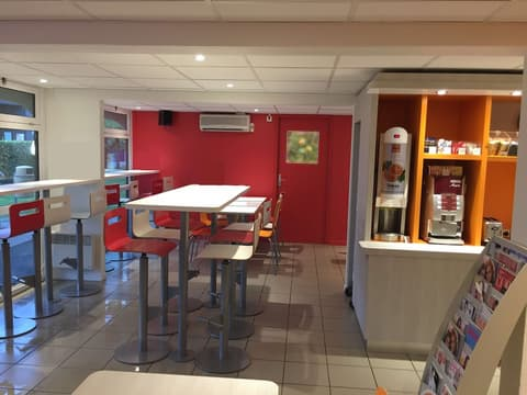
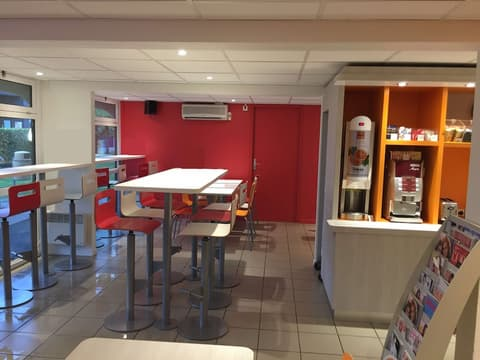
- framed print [285,131,319,165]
